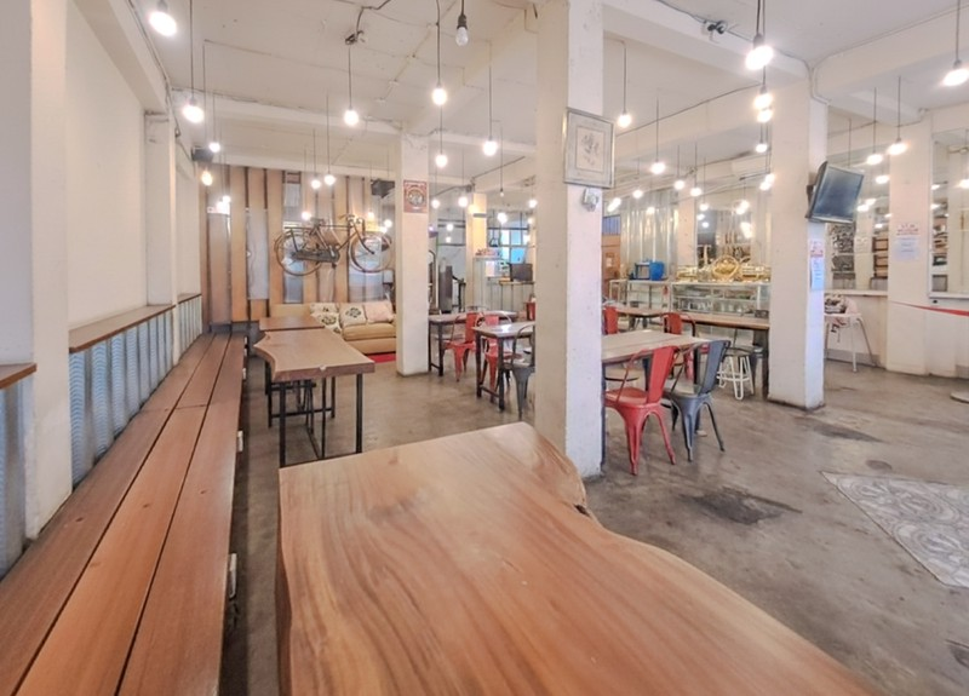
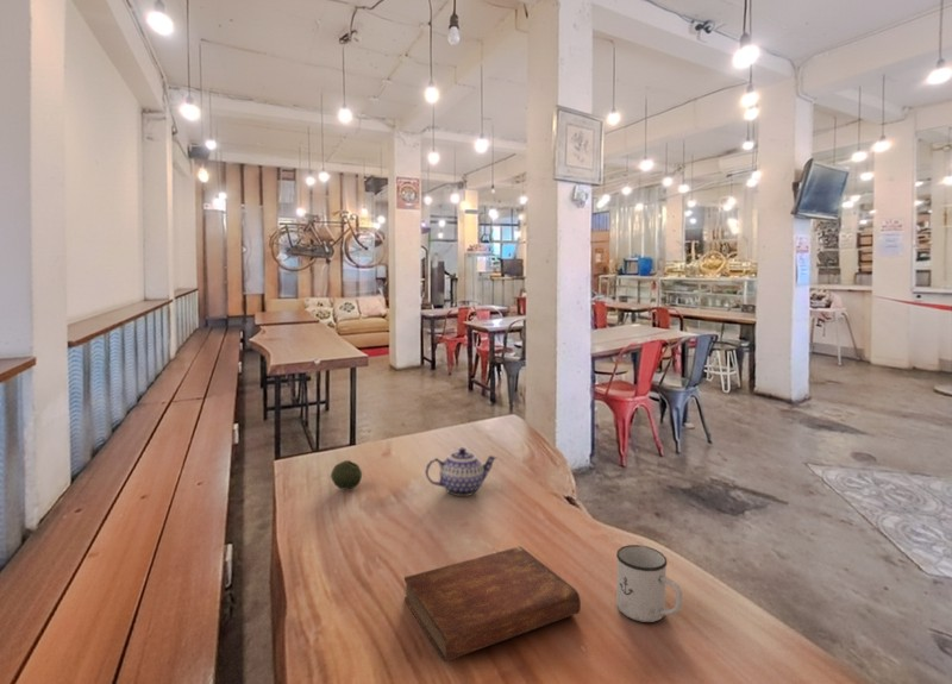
+ mug [615,544,683,623]
+ teapot [424,447,499,497]
+ bible [403,545,582,663]
+ fruit [330,459,363,490]
